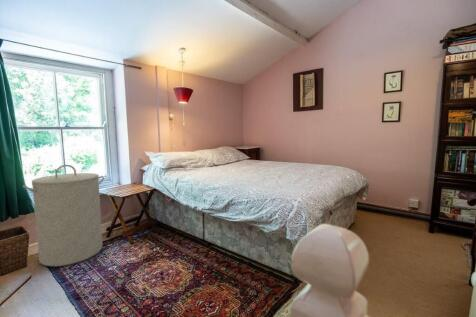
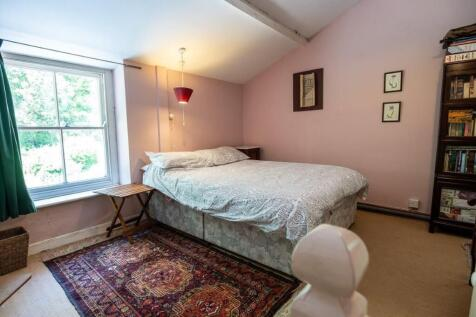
- laundry hamper [22,164,105,267]
